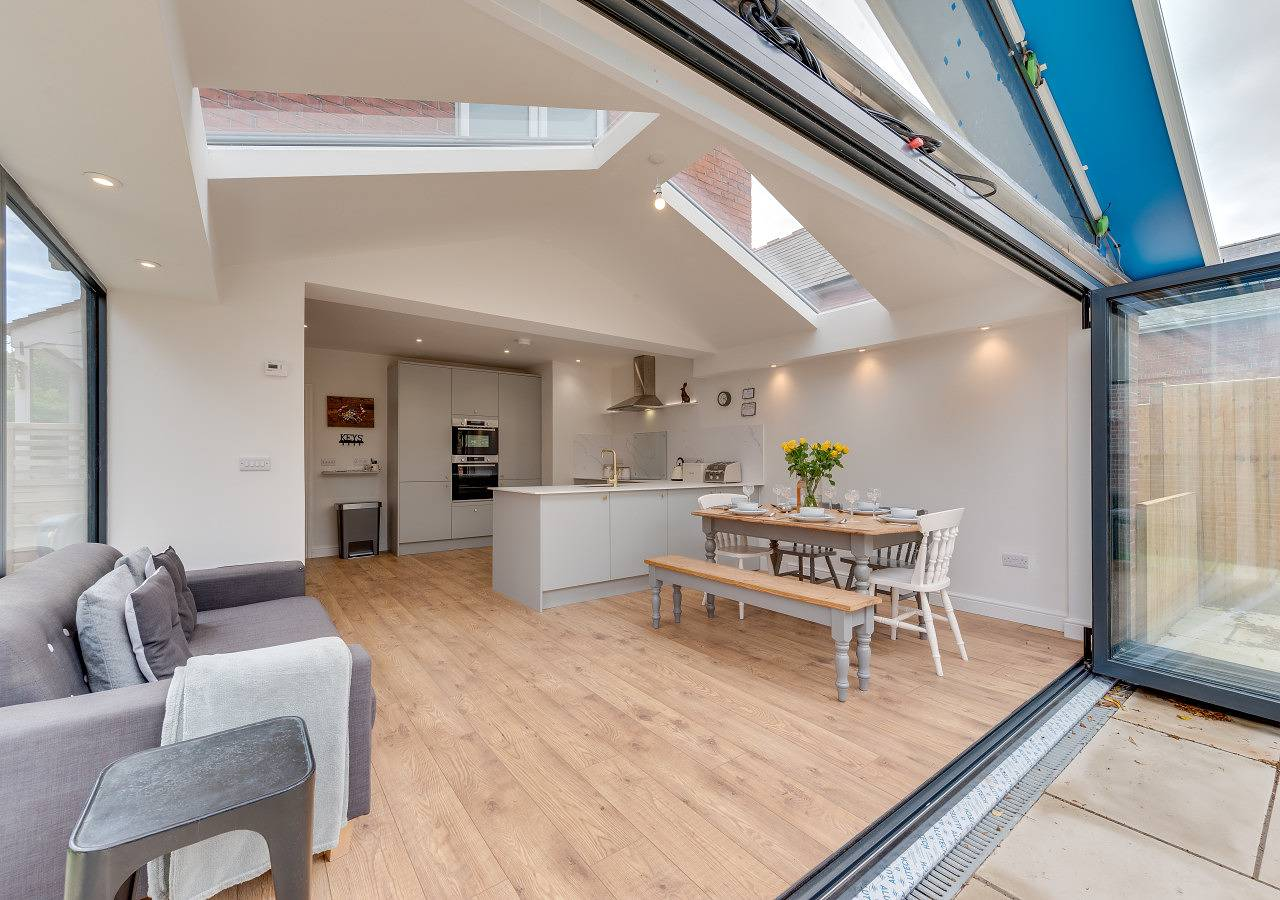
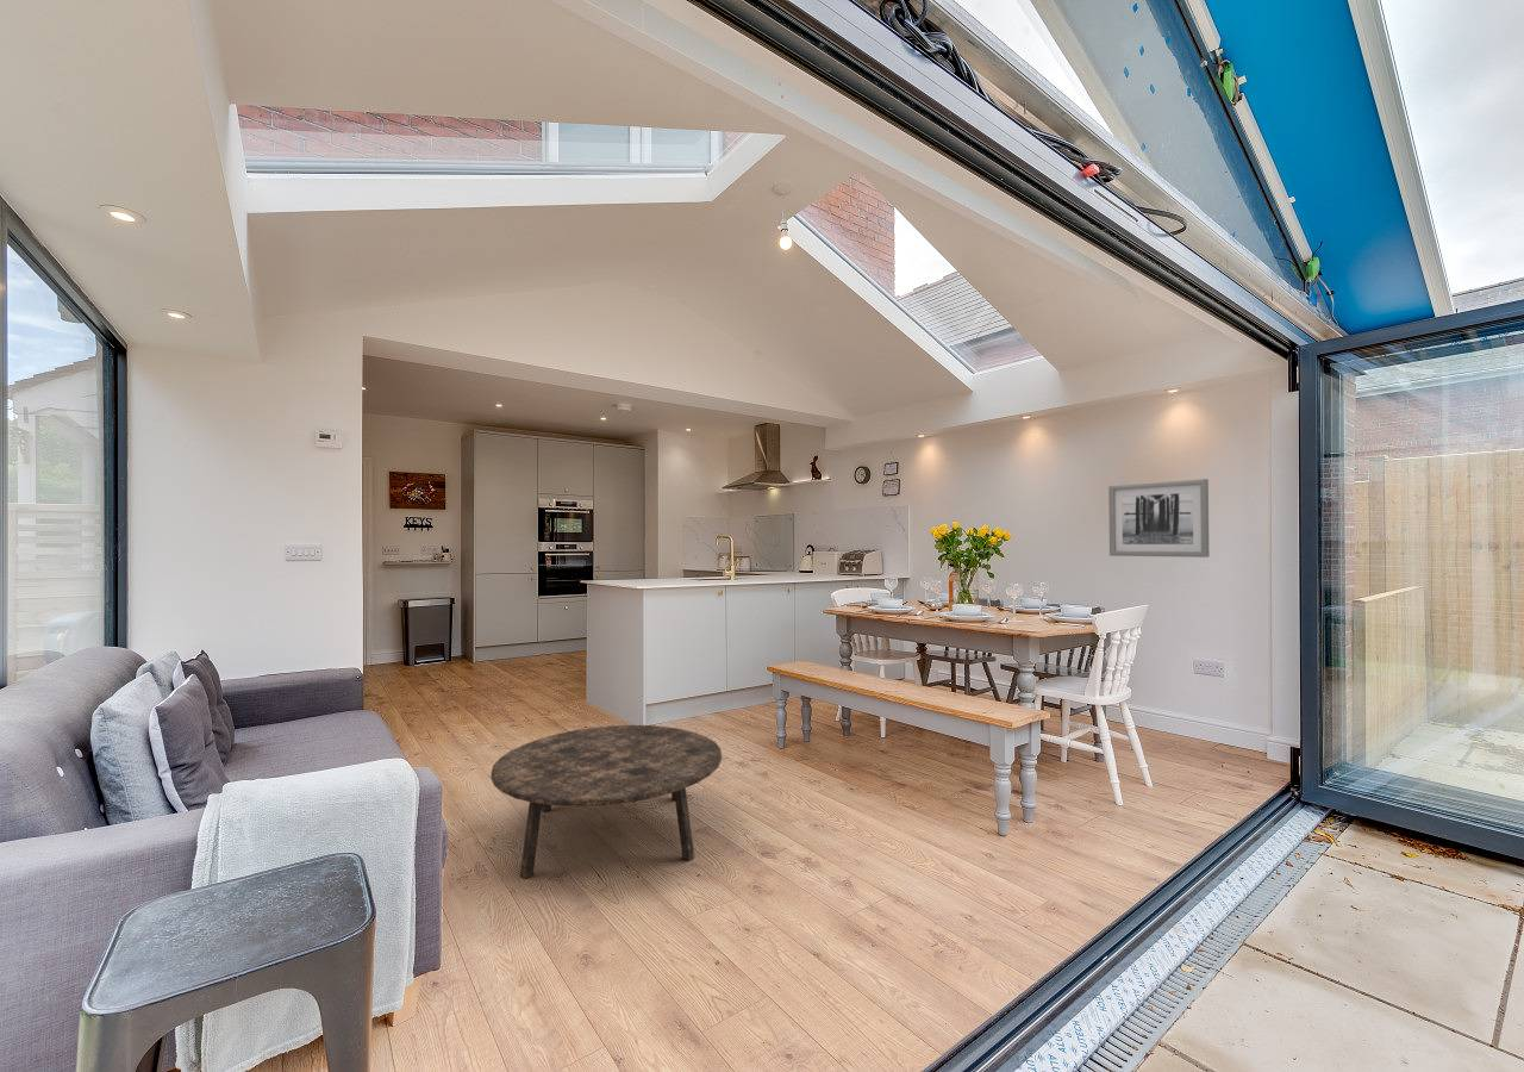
+ coffee table [489,724,723,880]
+ wall art [1107,478,1211,559]
